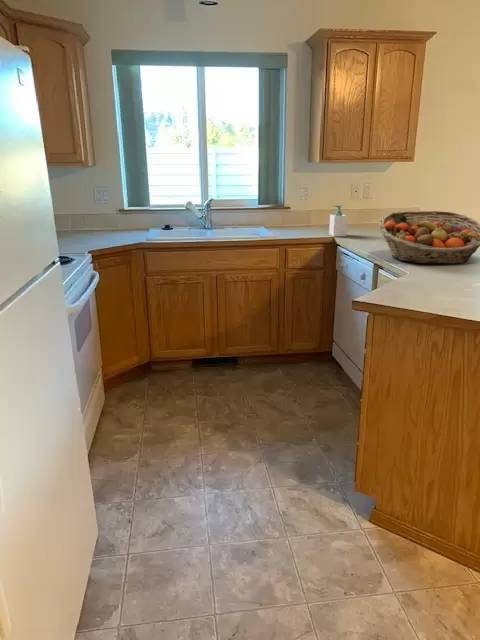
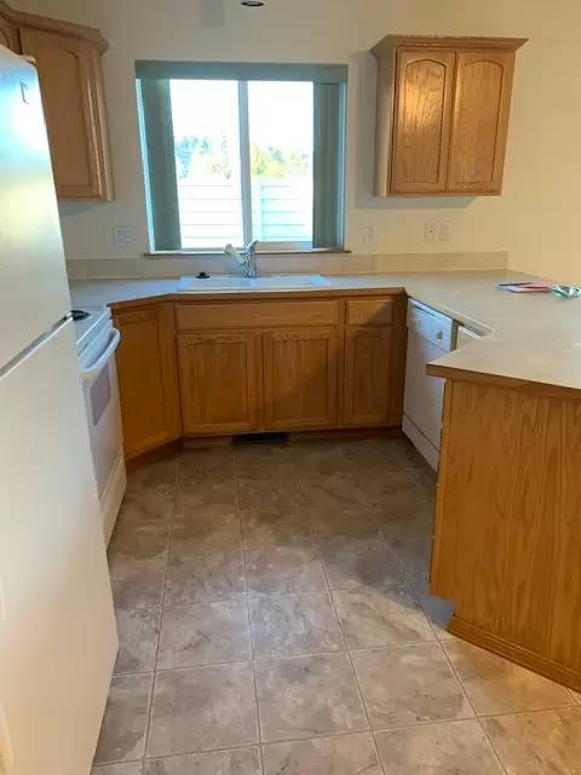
- fruit basket [378,210,480,265]
- soap bottle [328,204,348,238]
